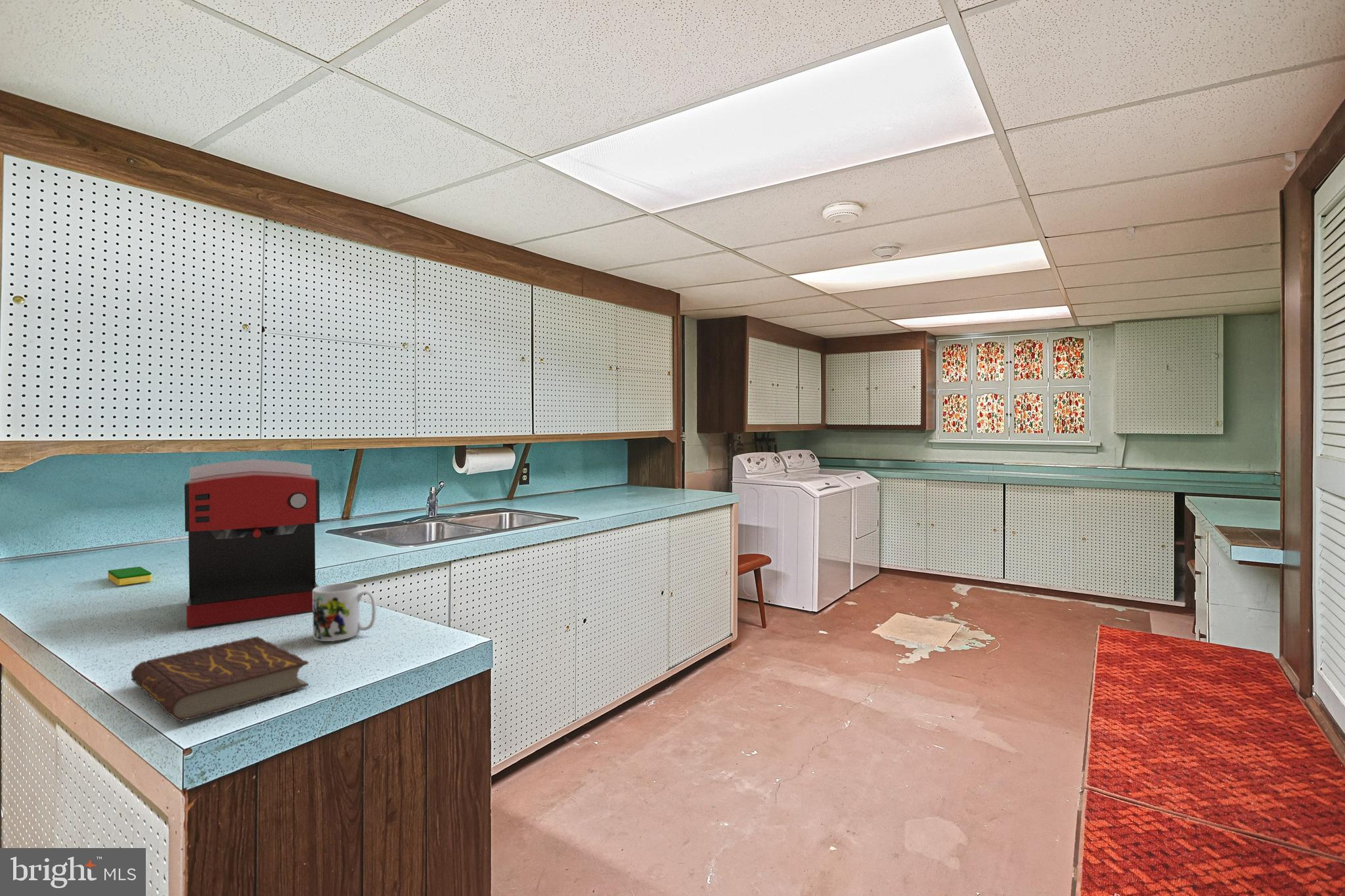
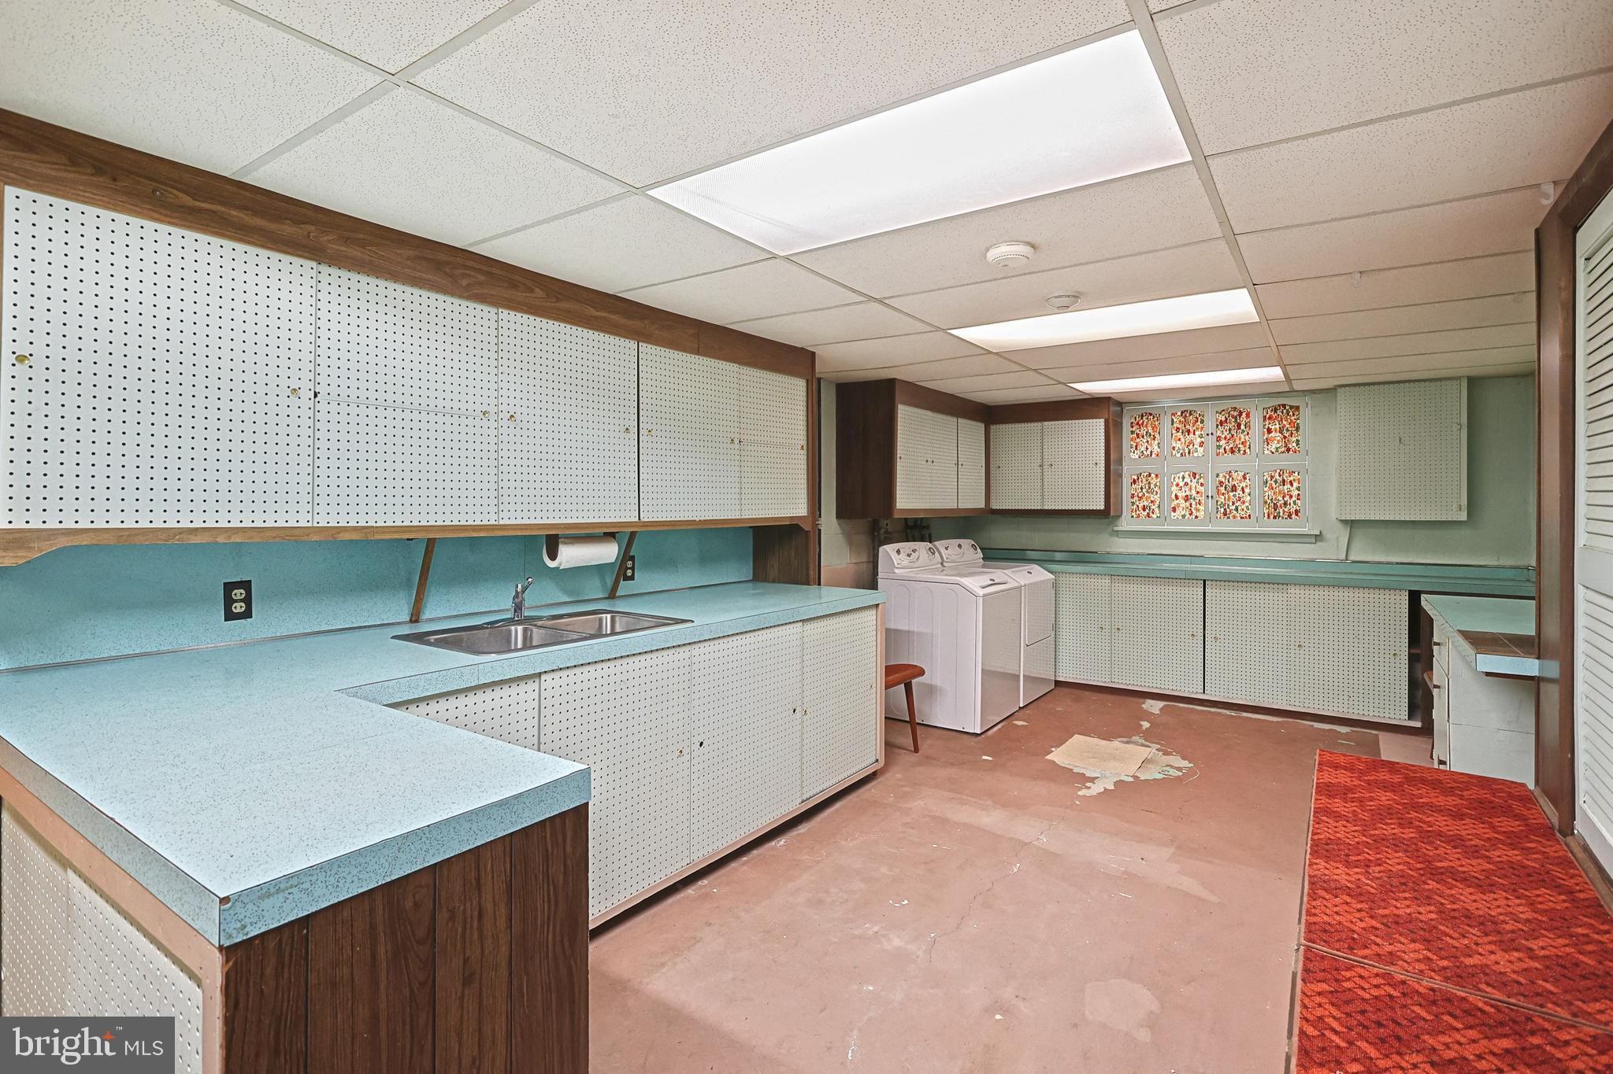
- mug [313,582,377,642]
- dish sponge [107,566,152,586]
- coffee maker [184,459,320,628]
- book [130,636,310,723]
